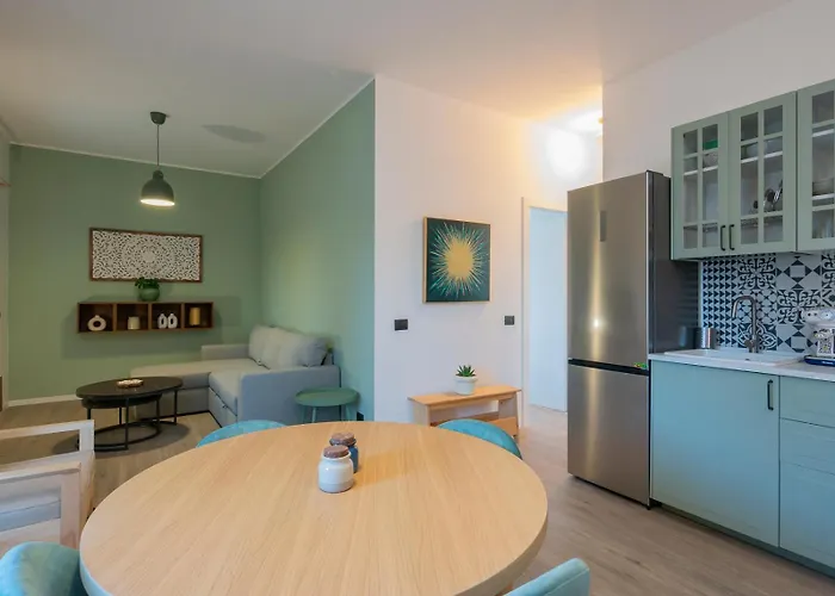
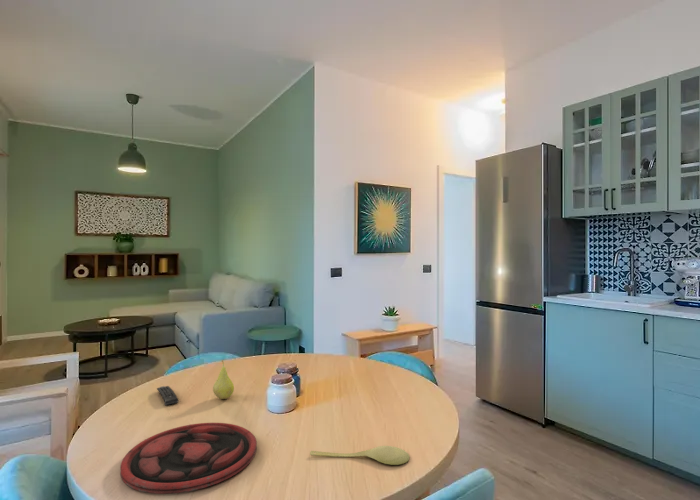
+ spoon [309,445,411,466]
+ plate [119,422,258,495]
+ fruit [212,359,235,400]
+ remote control [156,385,179,406]
